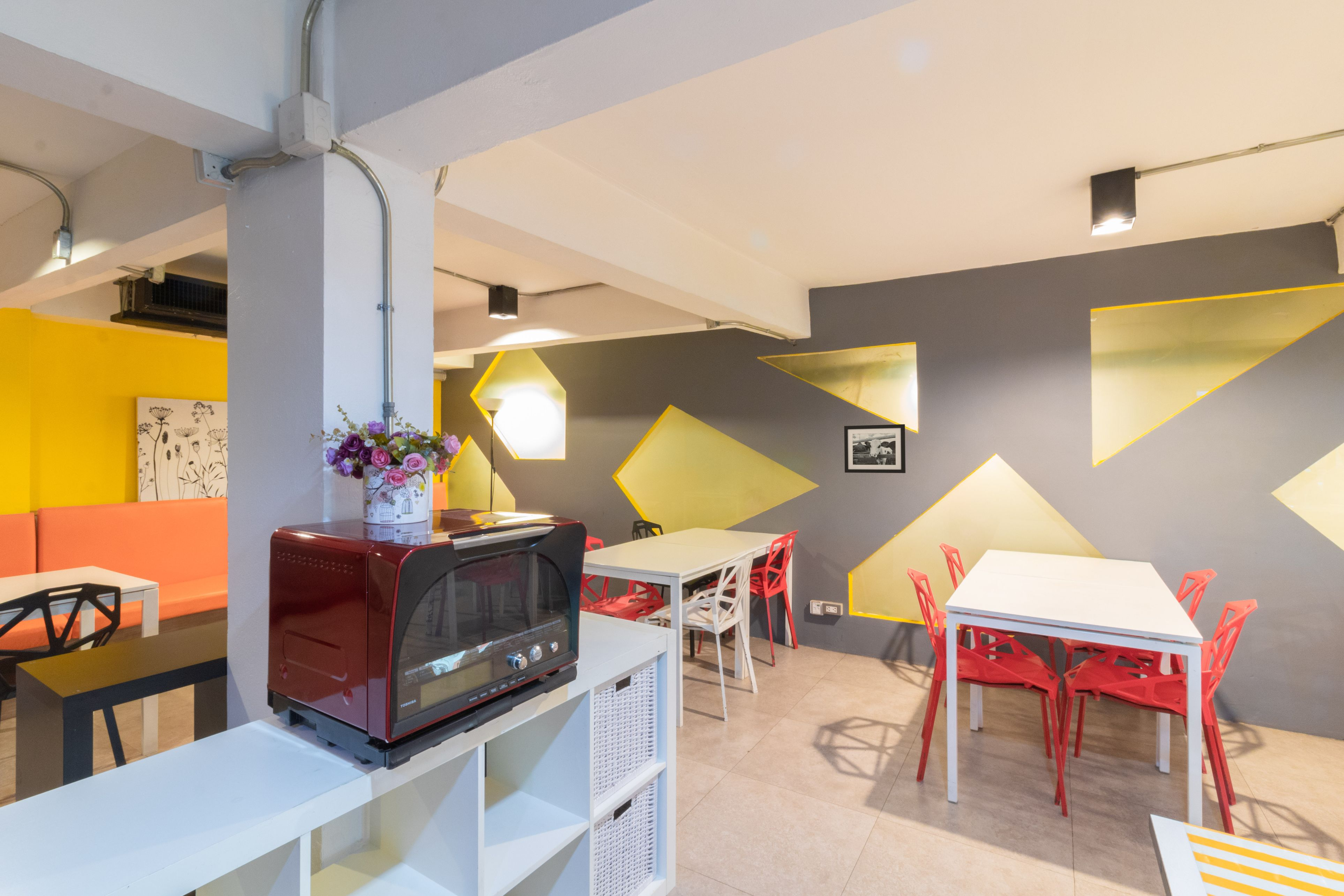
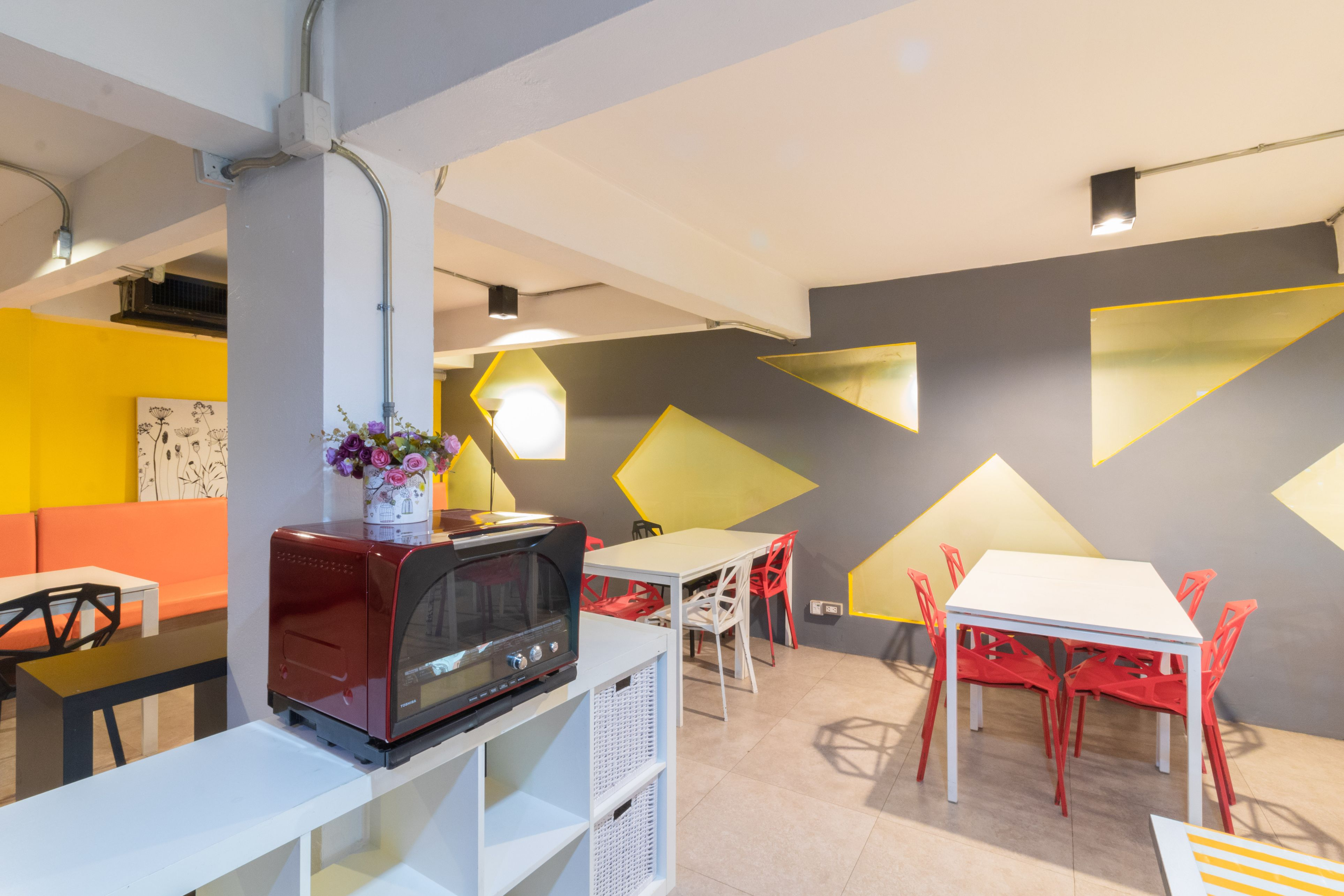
- picture frame [844,424,906,473]
